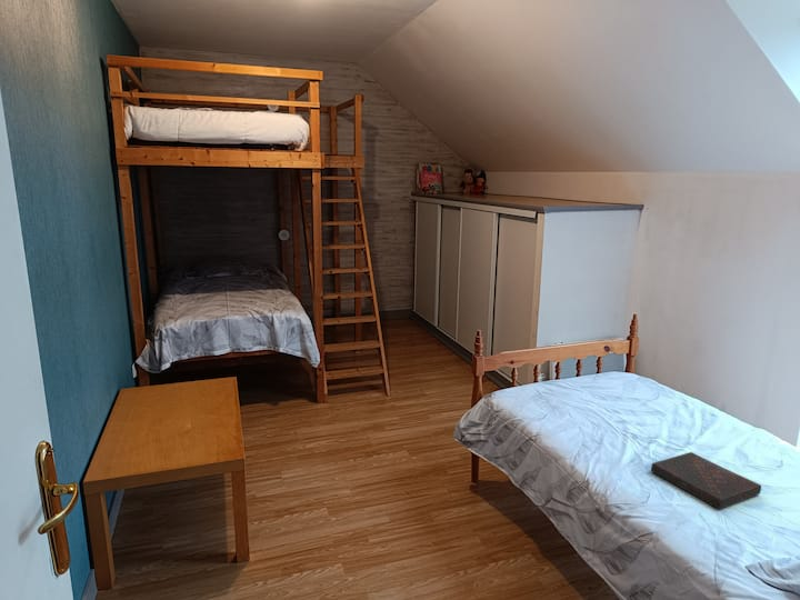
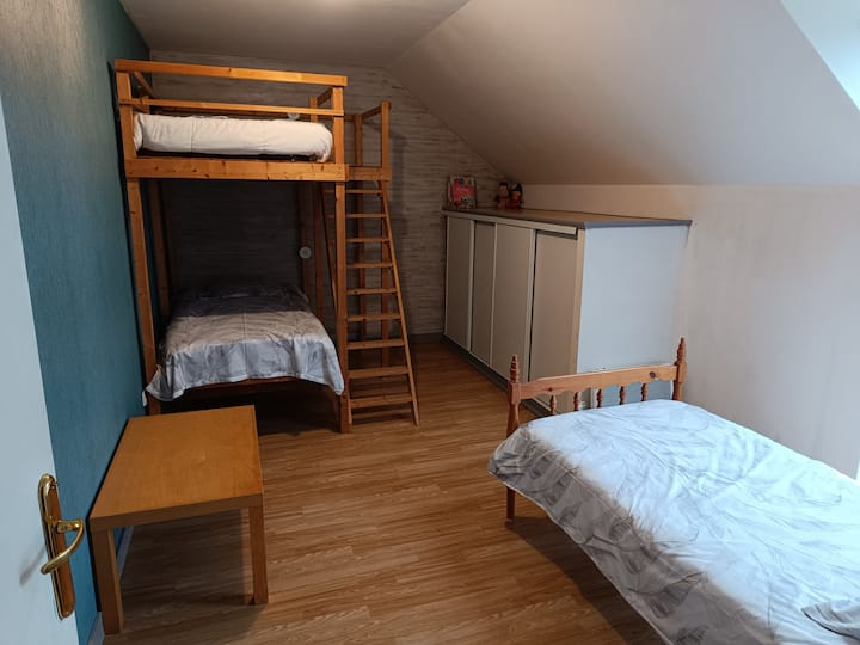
- book [650,451,762,510]
